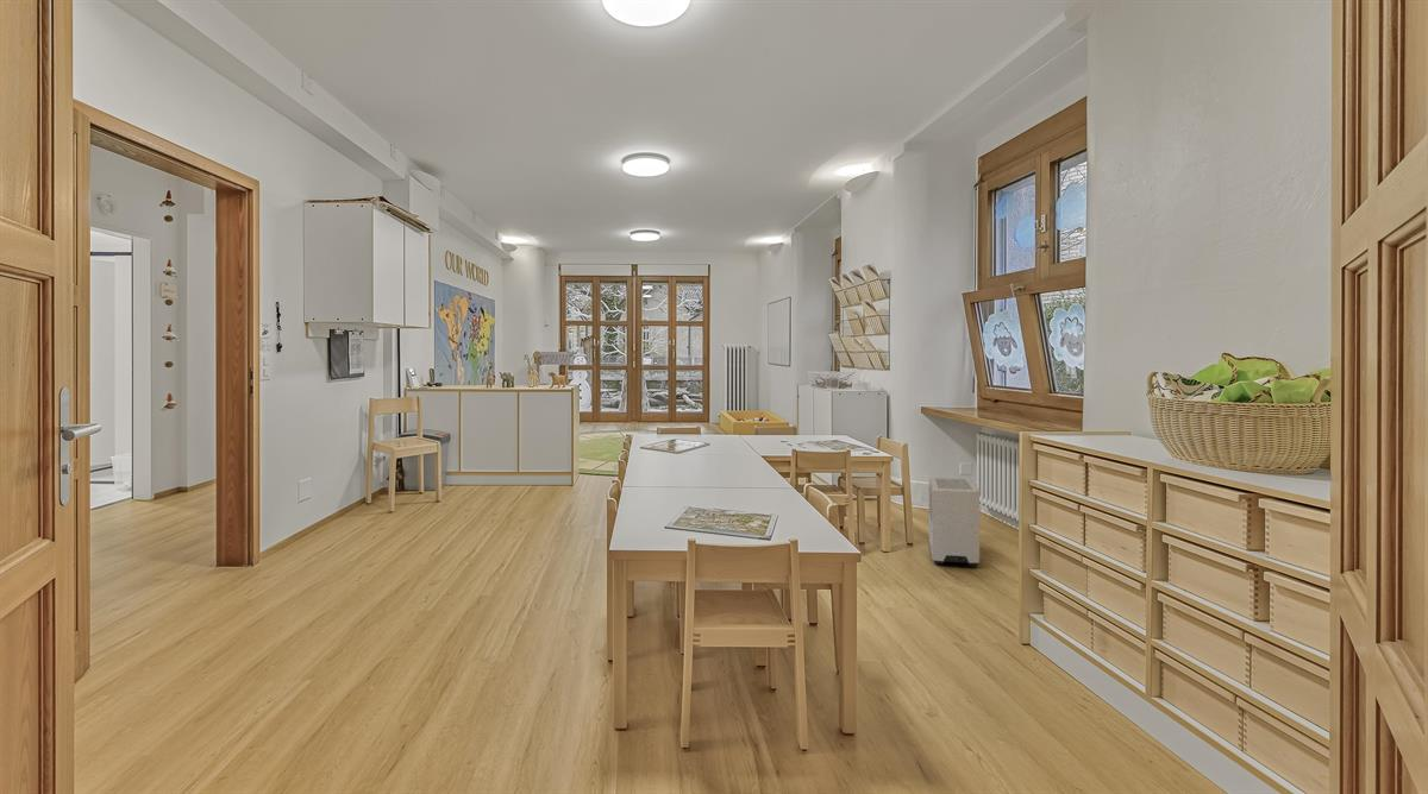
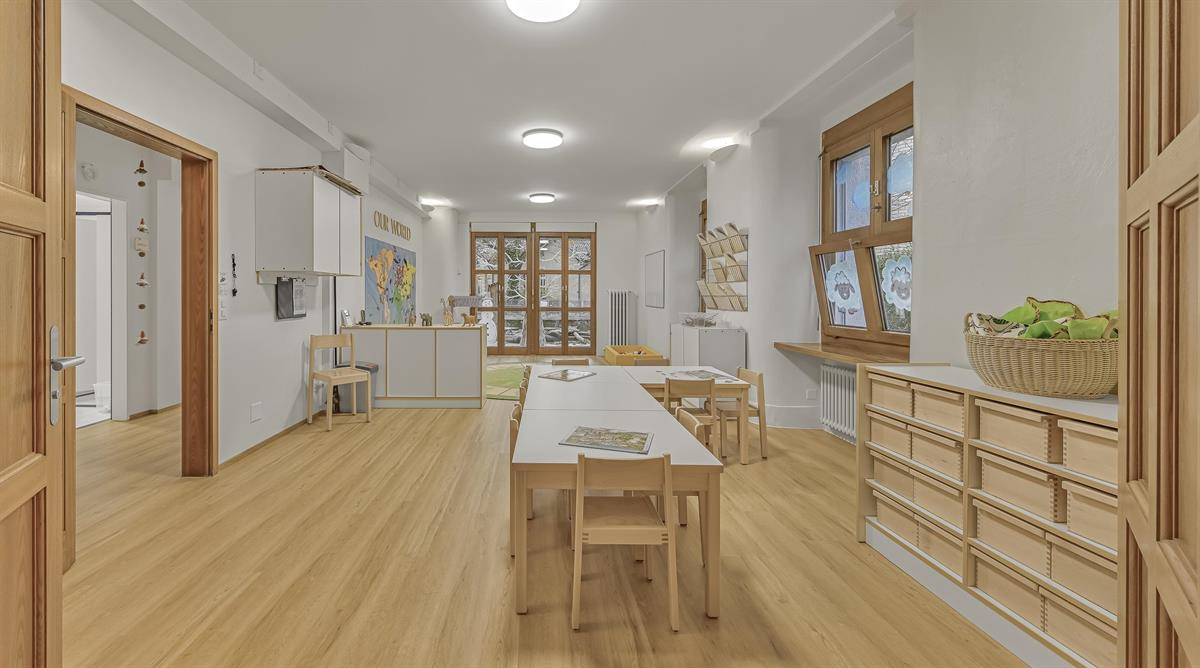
- air purifier [928,477,981,567]
